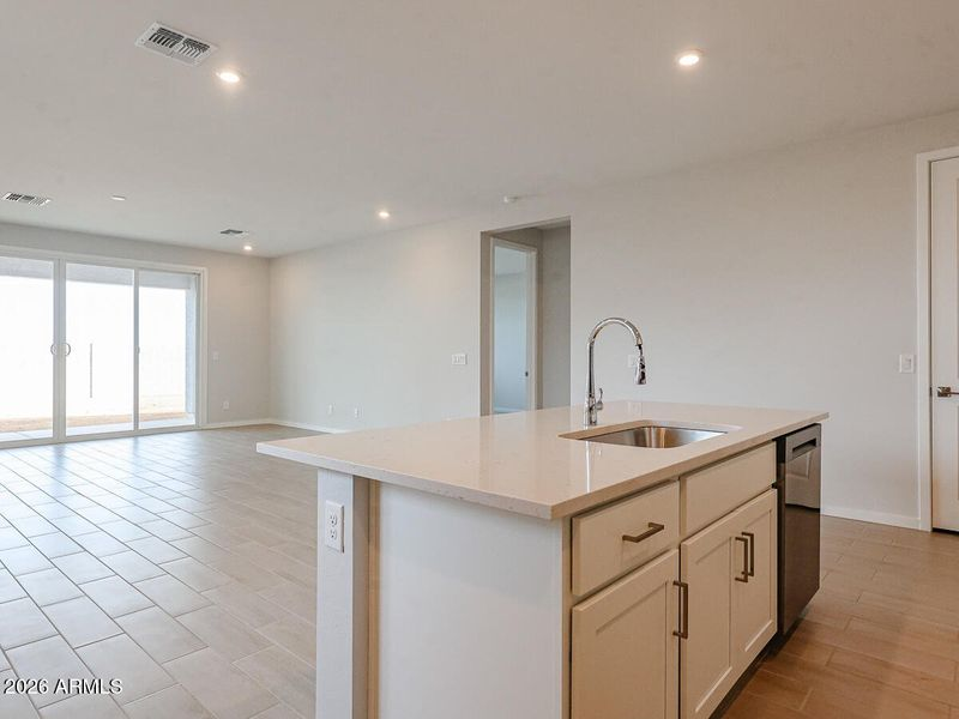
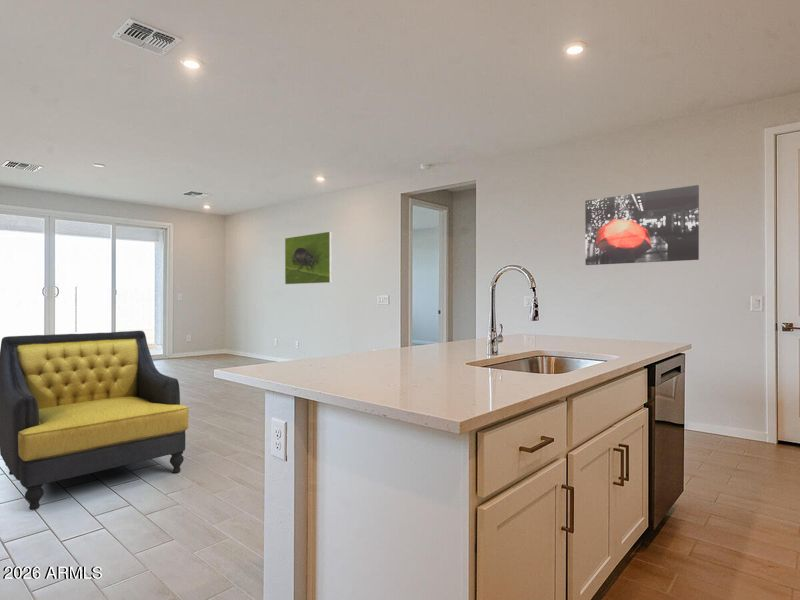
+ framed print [284,231,332,285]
+ armchair [0,330,190,511]
+ wall art [584,184,700,266]
